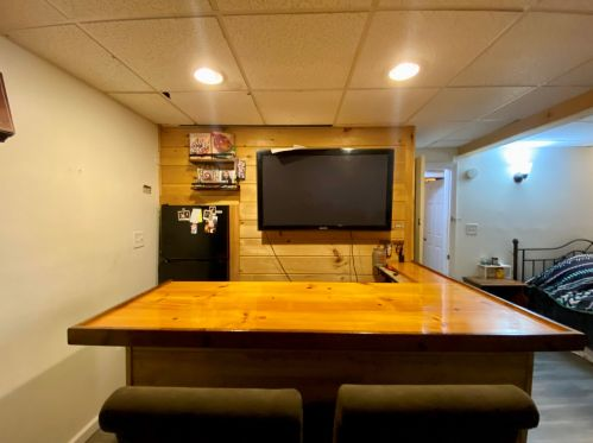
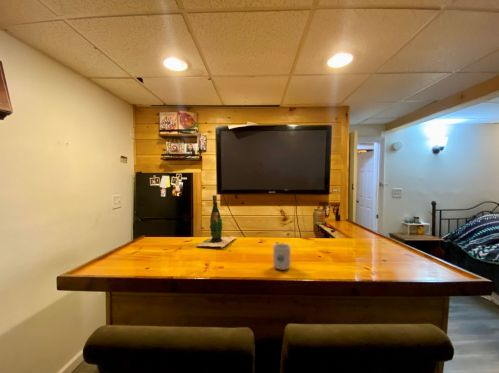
+ mug [272,242,292,271]
+ beer bottle [195,194,237,249]
